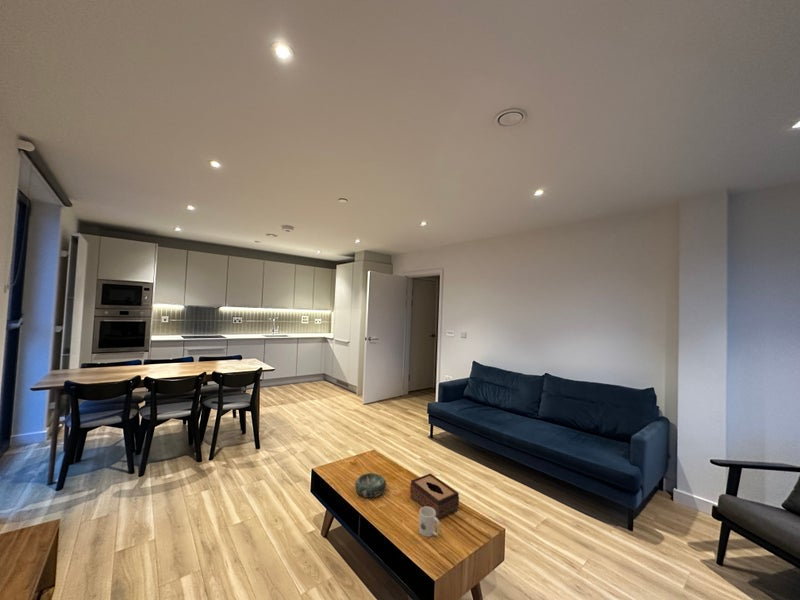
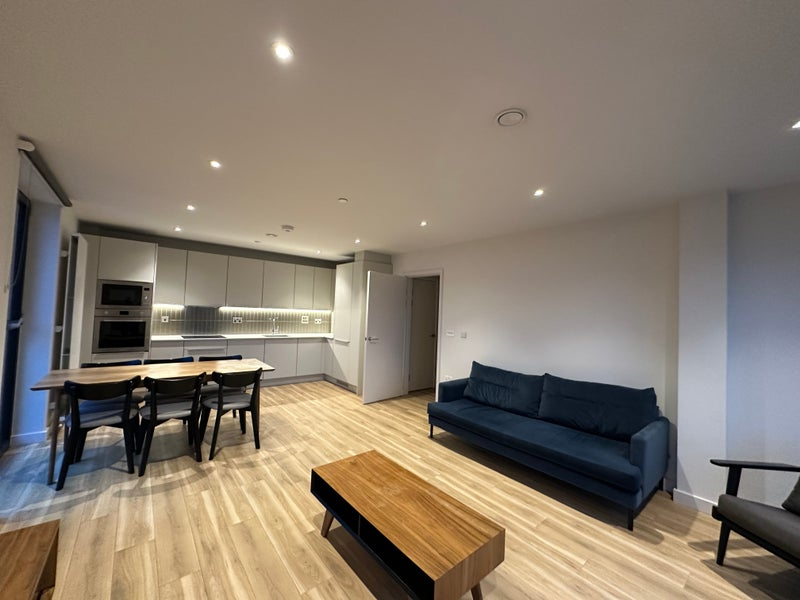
- decorative bowl [354,472,387,498]
- tissue box [409,473,460,520]
- mug [418,506,441,538]
